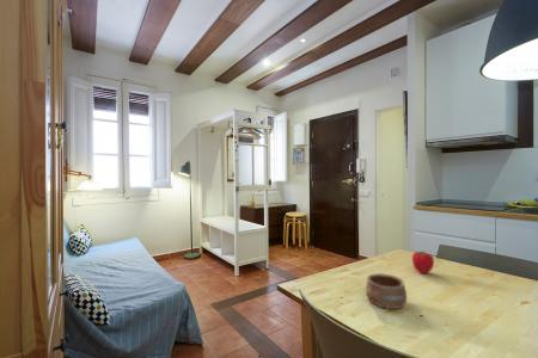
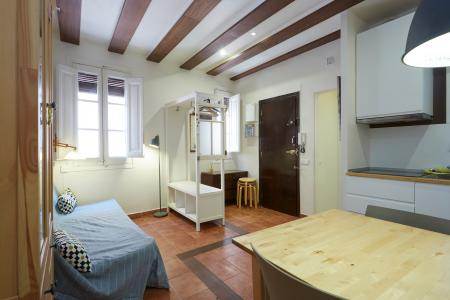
- fruit [411,251,435,274]
- pottery [365,272,408,310]
